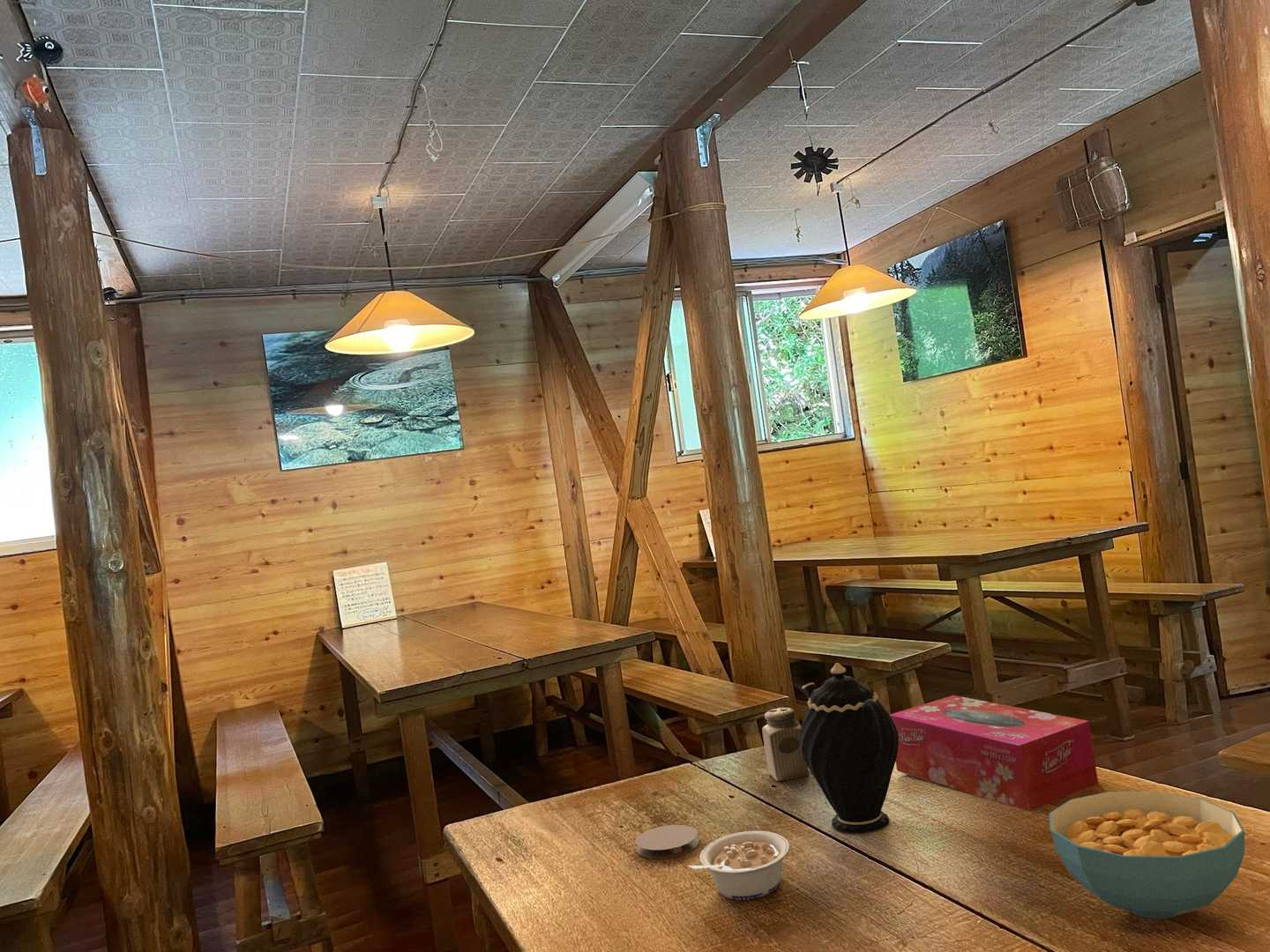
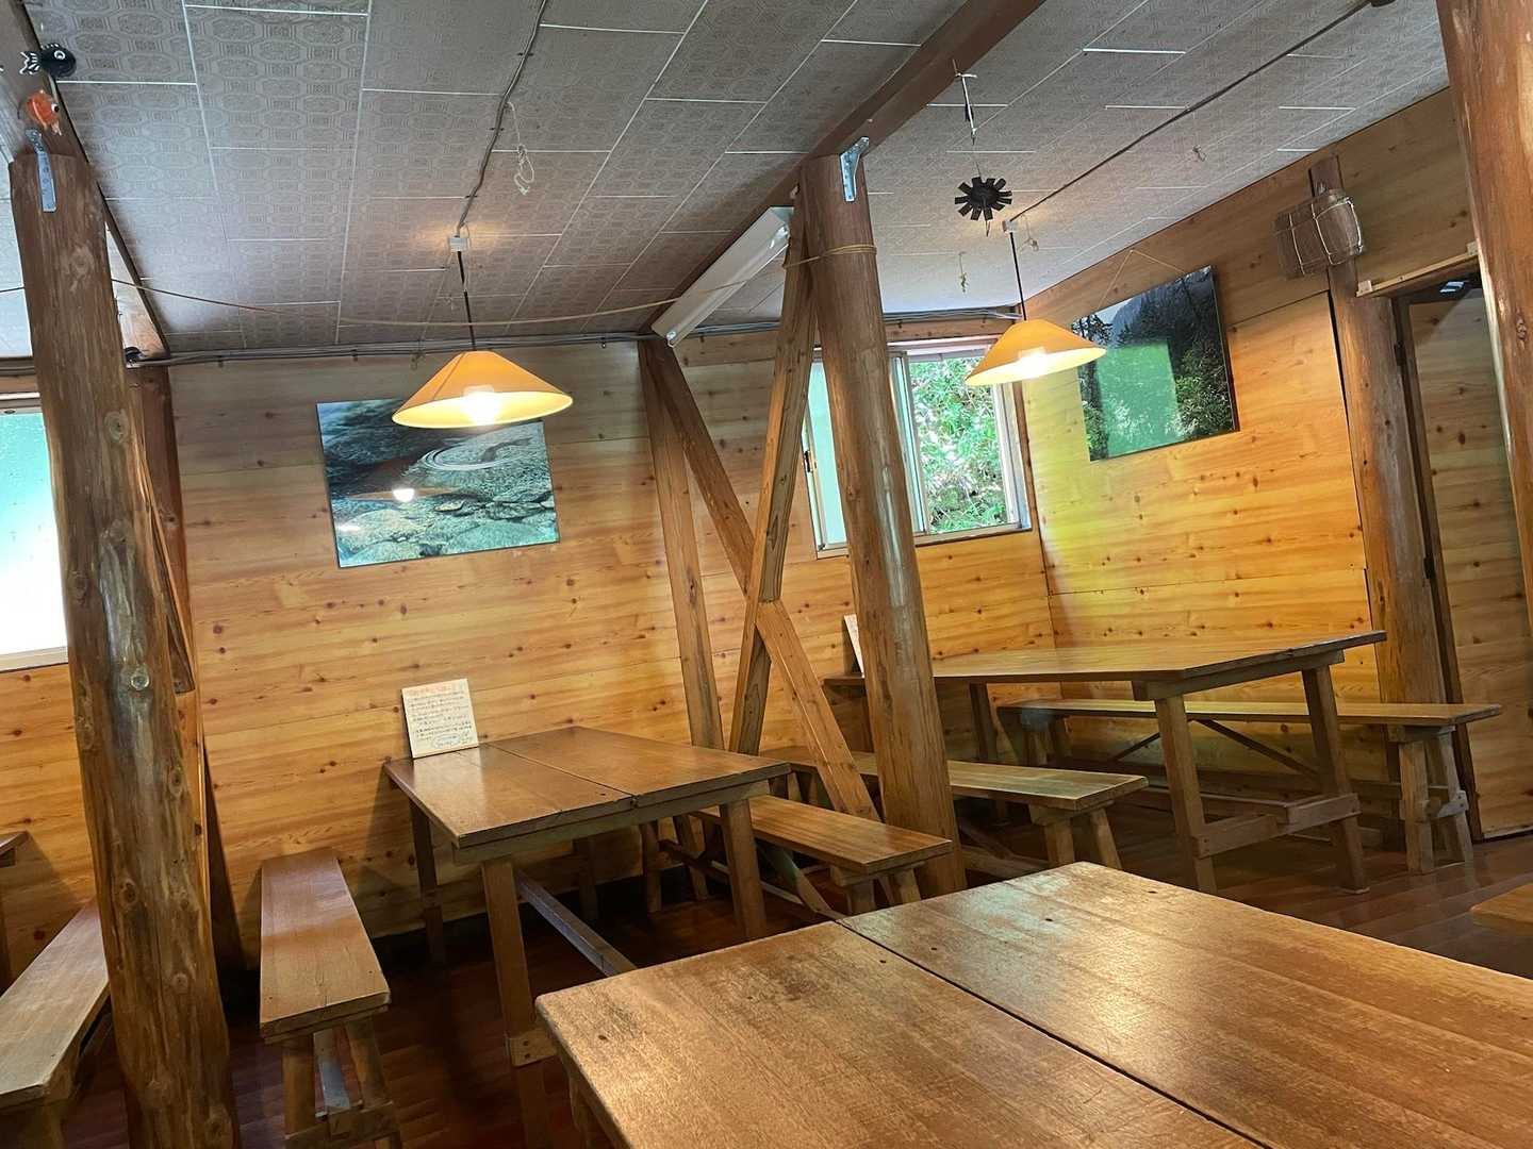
- tissue box [889,695,1099,812]
- teapot [799,662,899,834]
- coaster [634,824,699,859]
- salt shaker [761,707,810,782]
- cereal bowl [1049,791,1245,919]
- legume [688,830,790,901]
